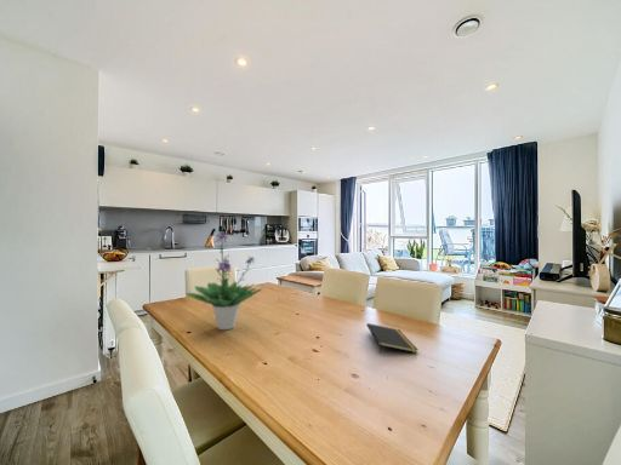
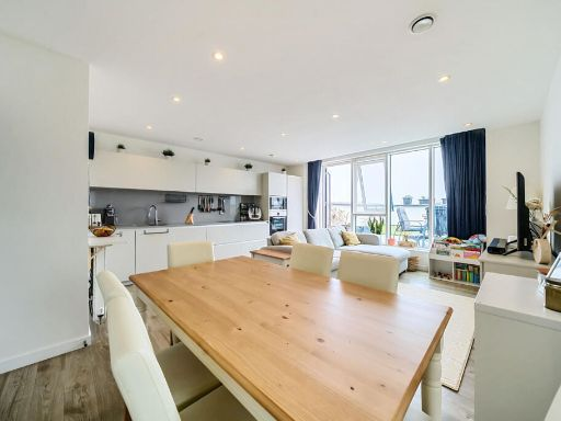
- notepad [365,322,418,355]
- potted plant [184,230,264,331]
